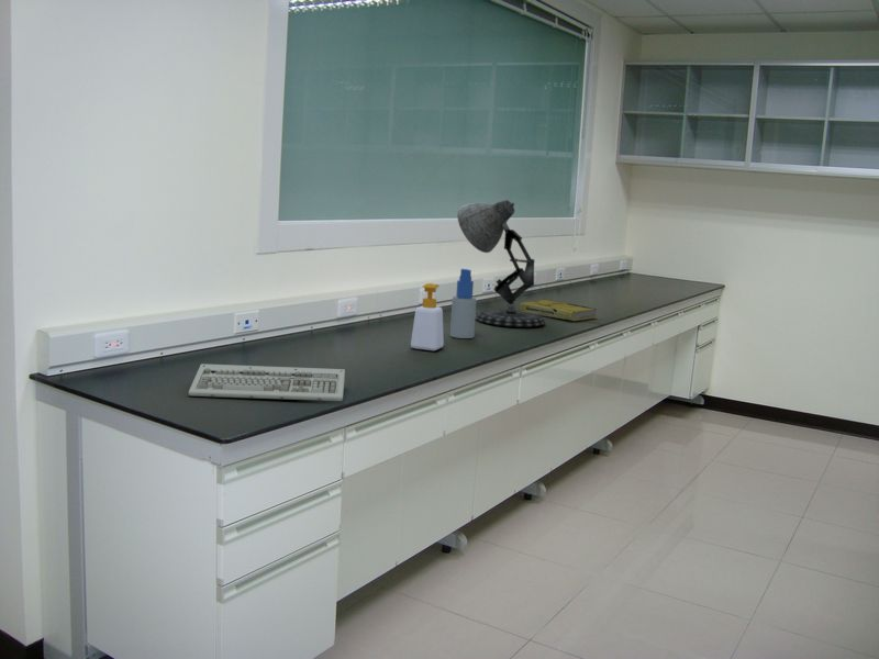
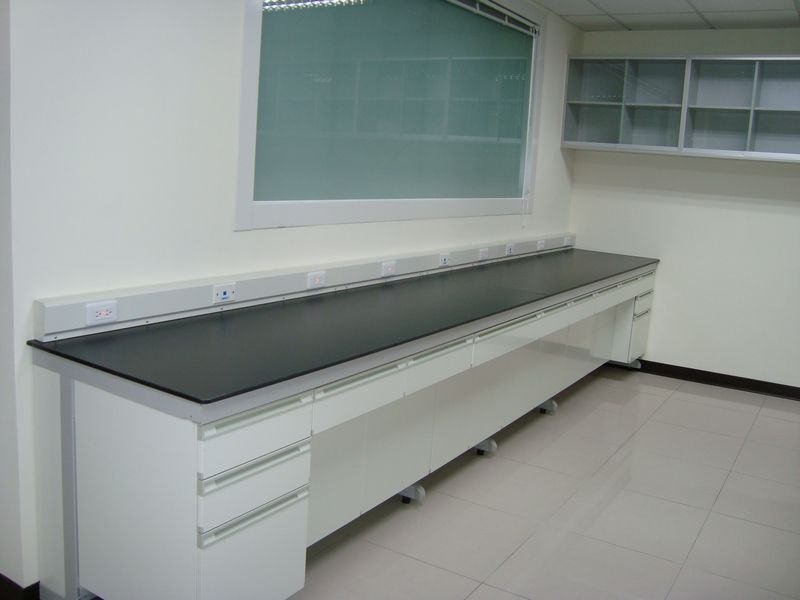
- book [520,299,598,322]
- spray bottle [449,268,477,339]
- keyboard [188,362,346,402]
- soap bottle [410,282,445,351]
- desk lamp [456,199,546,328]
